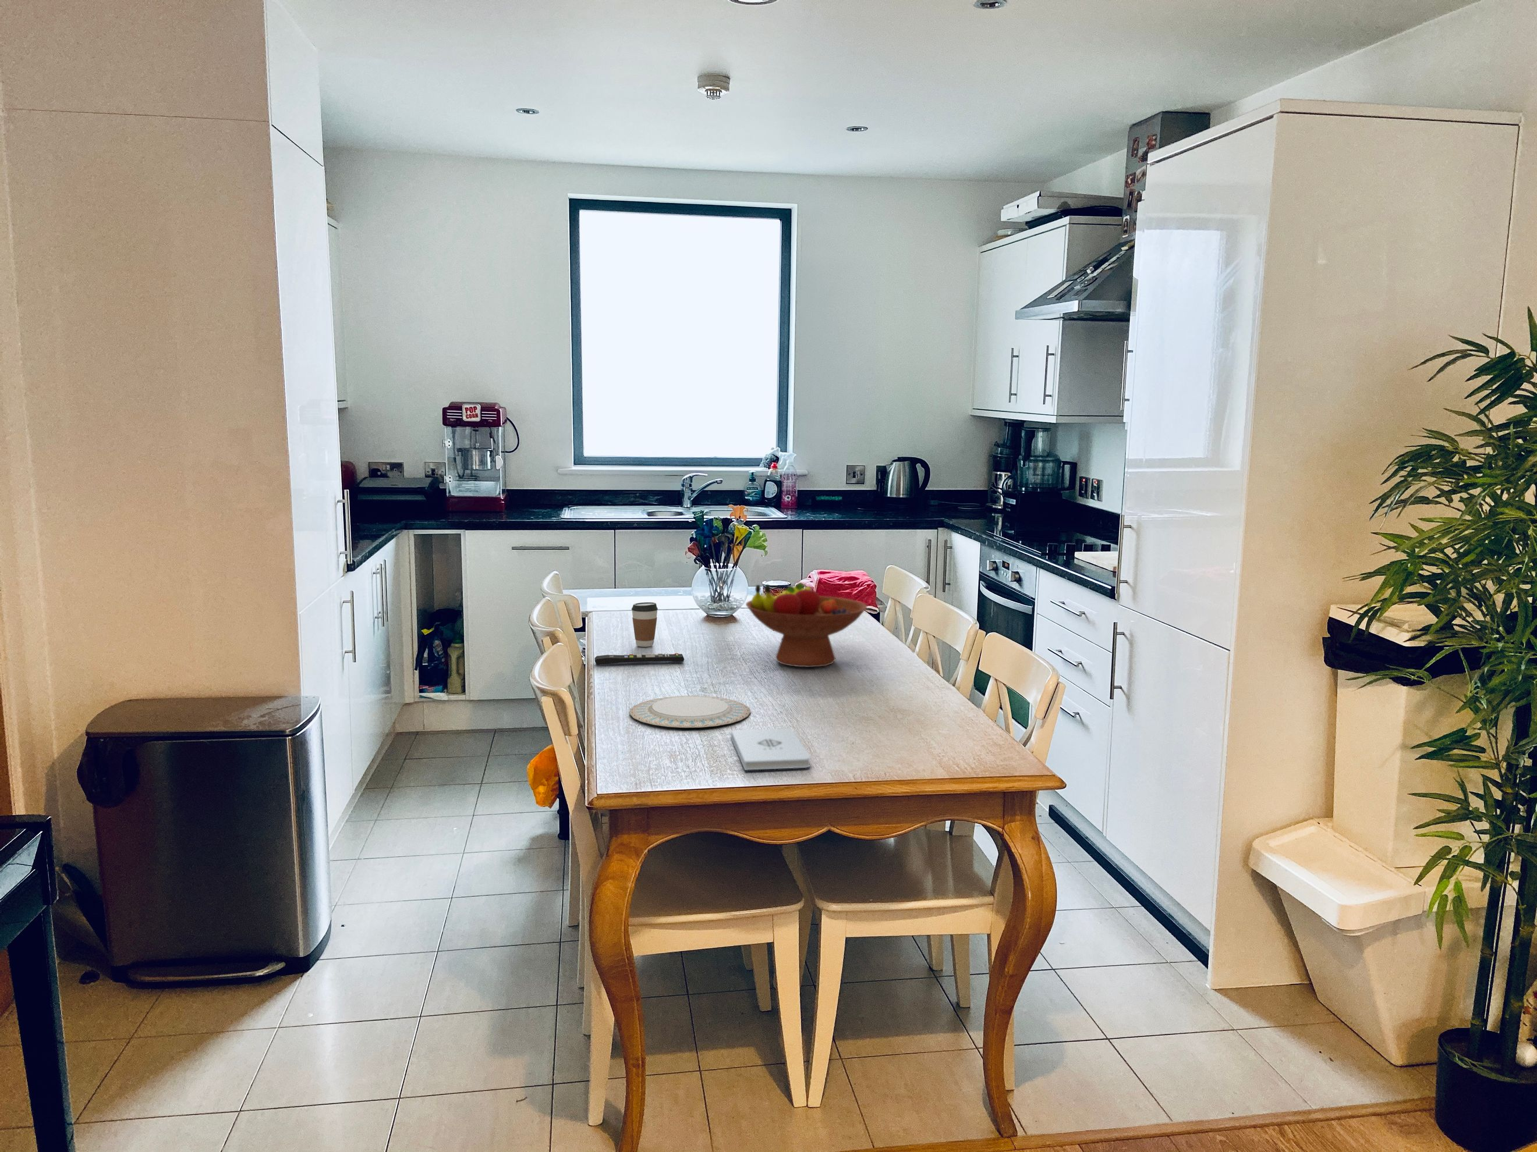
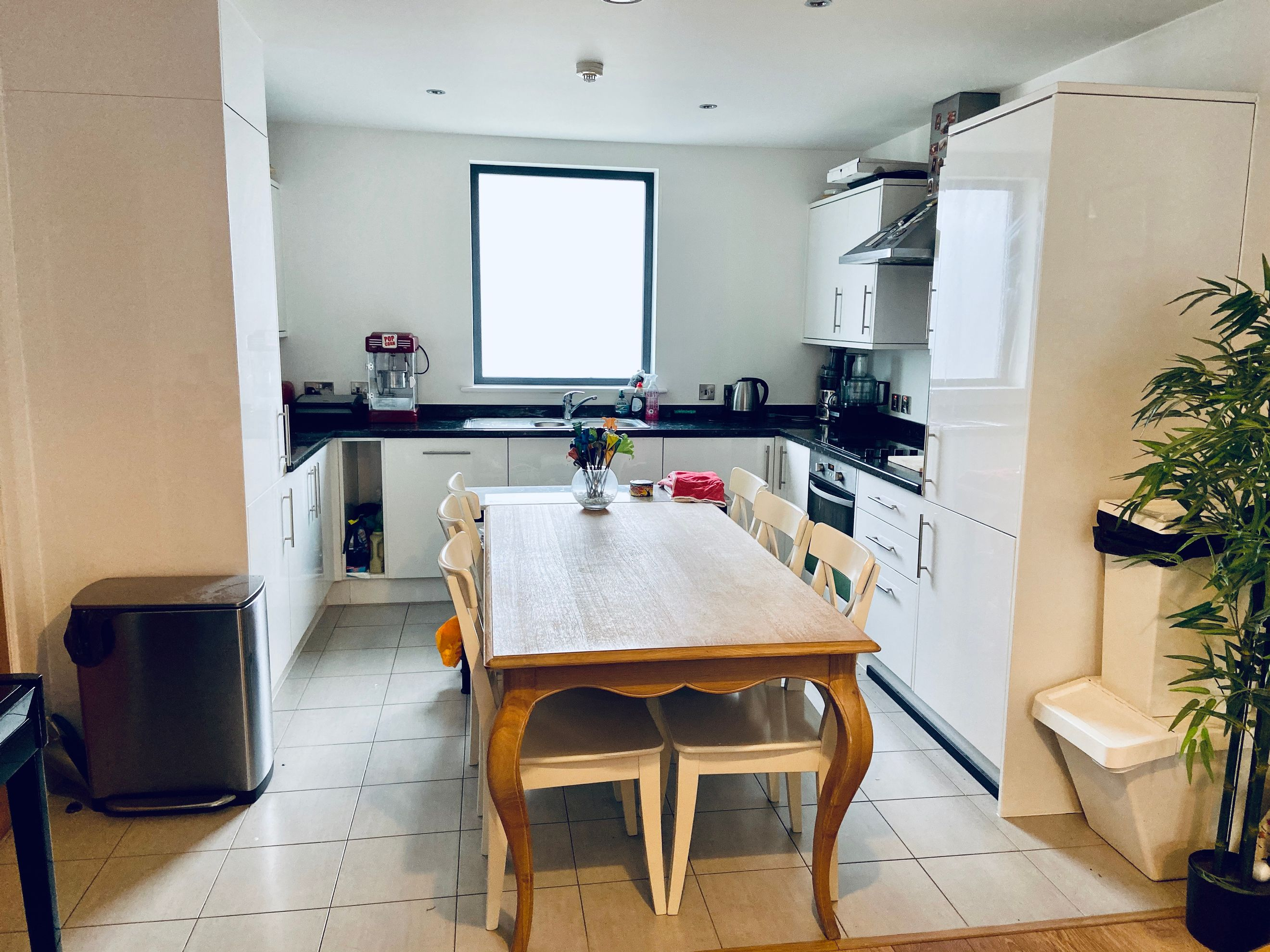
- notepad [730,727,811,771]
- chinaware [629,696,752,728]
- fruit bowl [746,582,868,668]
- coffee cup [631,601,658,647]
- remote control [594,652,685,666]
